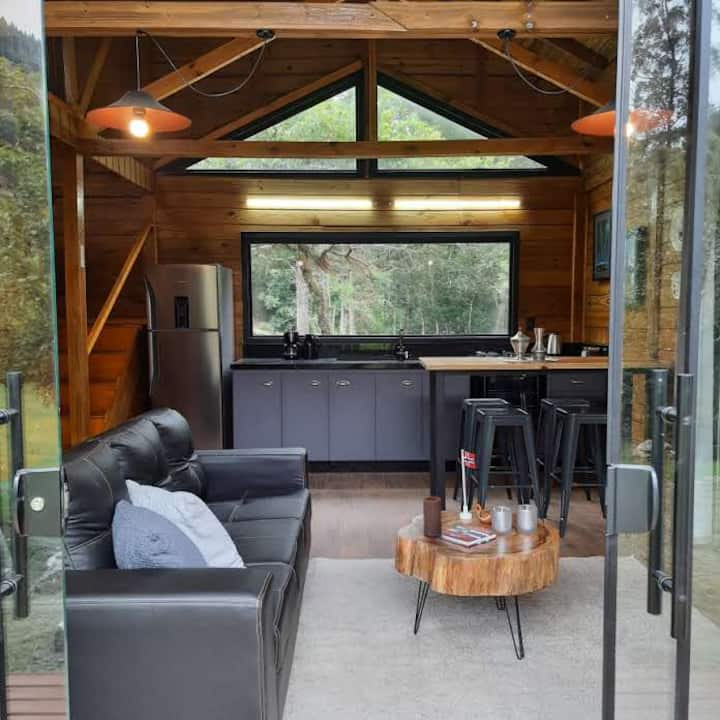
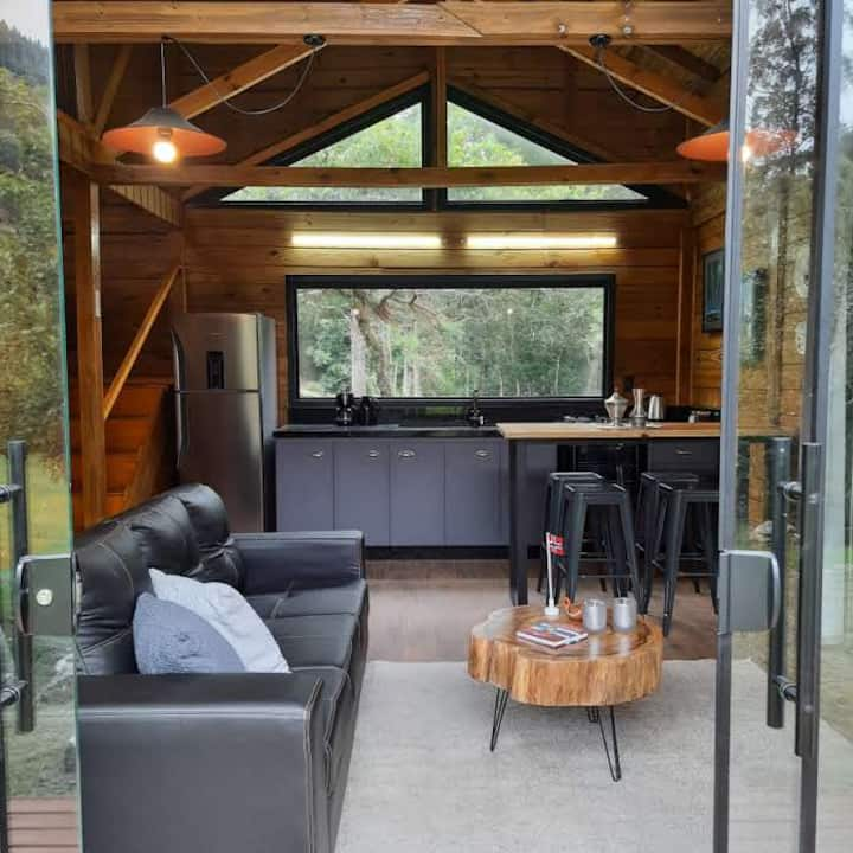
- candle [422,496,443,537]
